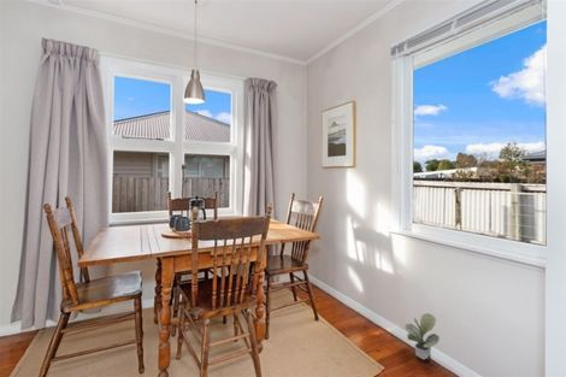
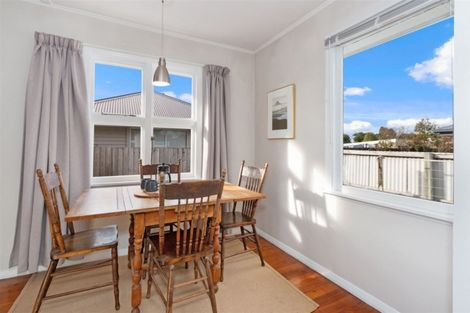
- potted plant [405,312,441,361]
